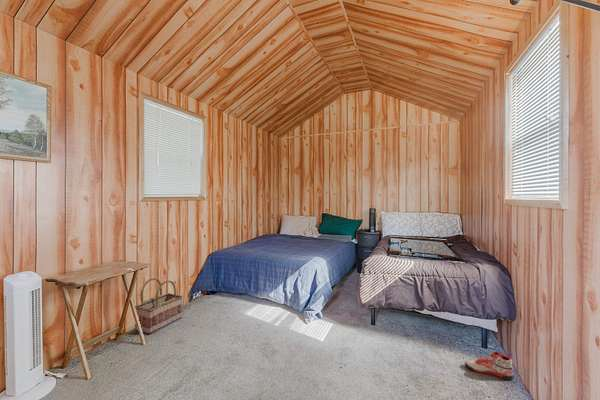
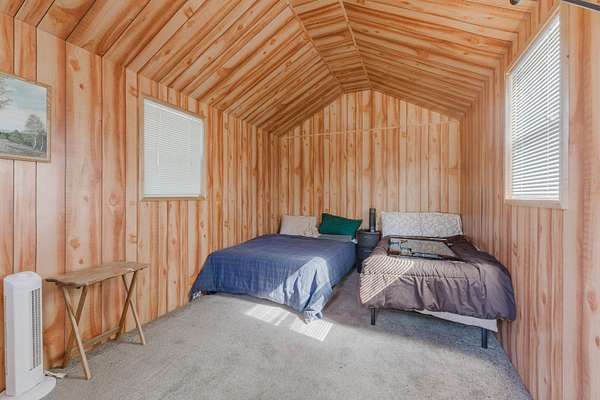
- basket [134,277,184,335]
- sneaker [464,351,514,381]
